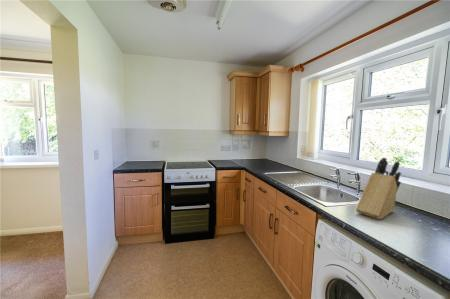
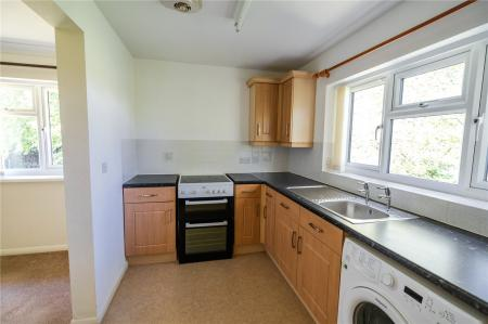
- knife block [355,157,402,220]
